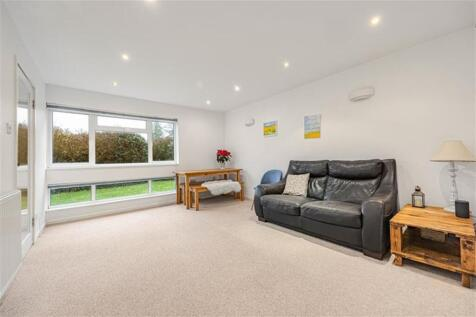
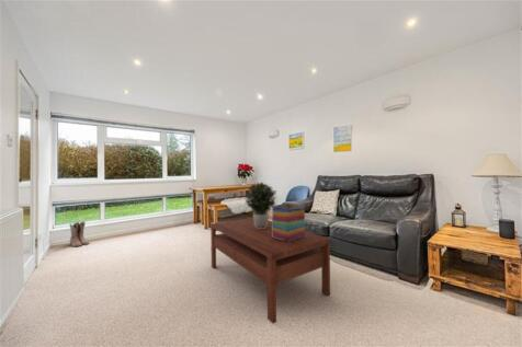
+ coffee table [209,217,331,324]
+ potted plant [243,181,277,229]
+ boots [69,220,90,247]
+ decorative box [271,203,306,242]
